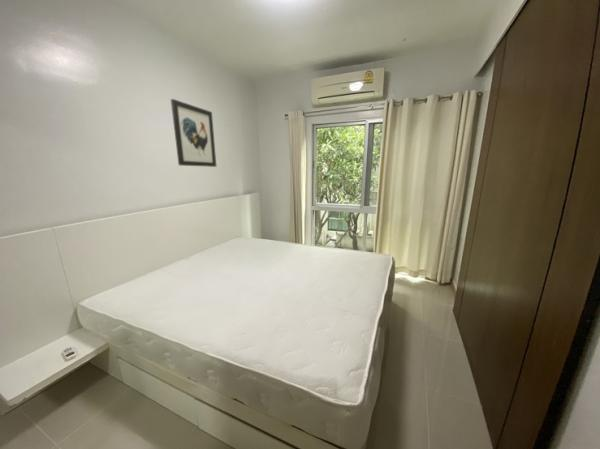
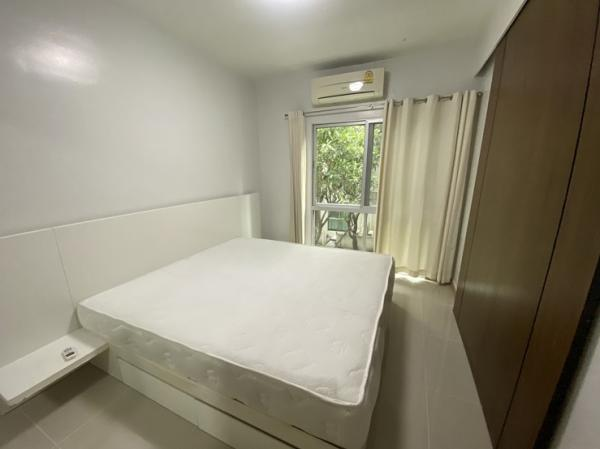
- wall art [170,98,217,168]
